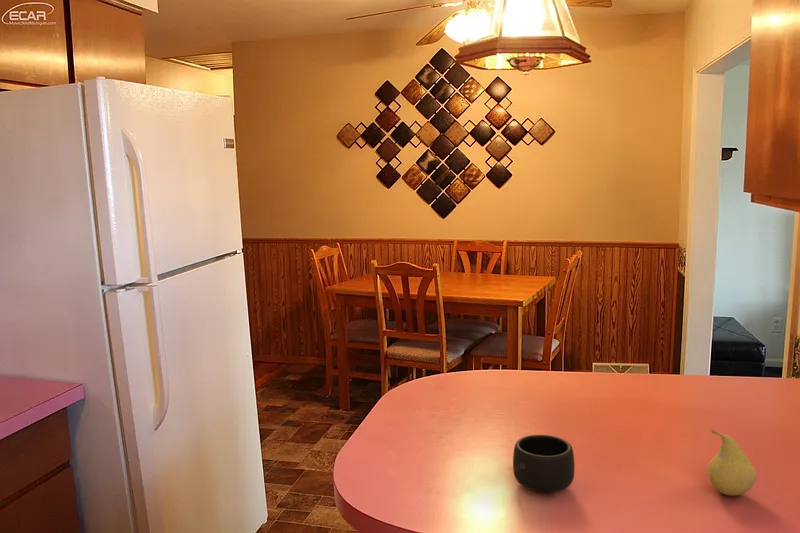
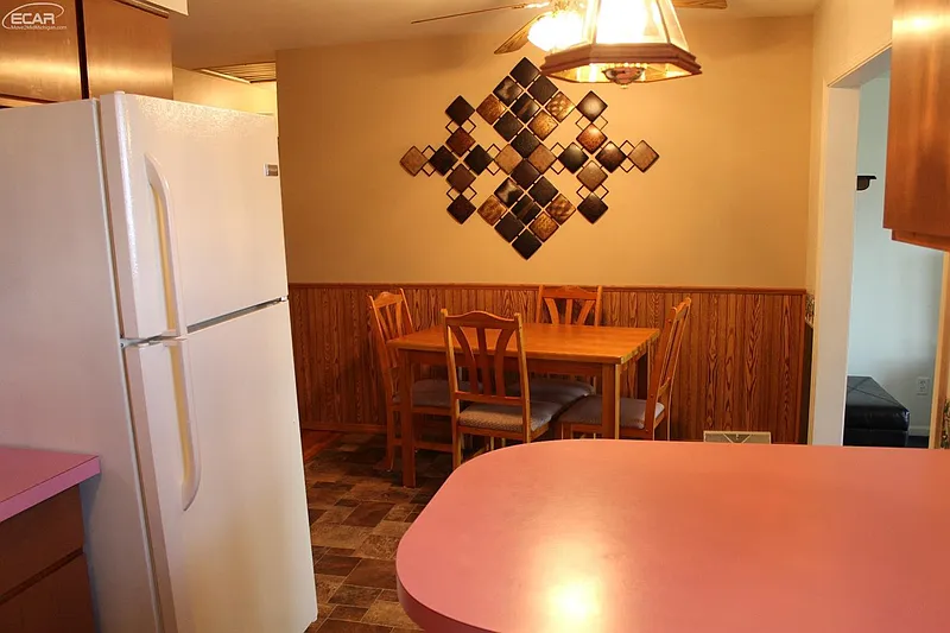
- mug [512,434,576,494]
- fruit [707,428,757,497]
